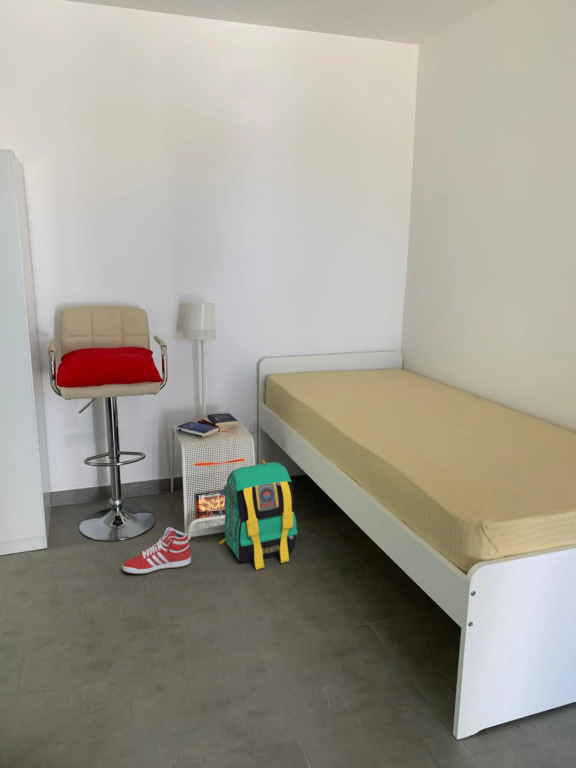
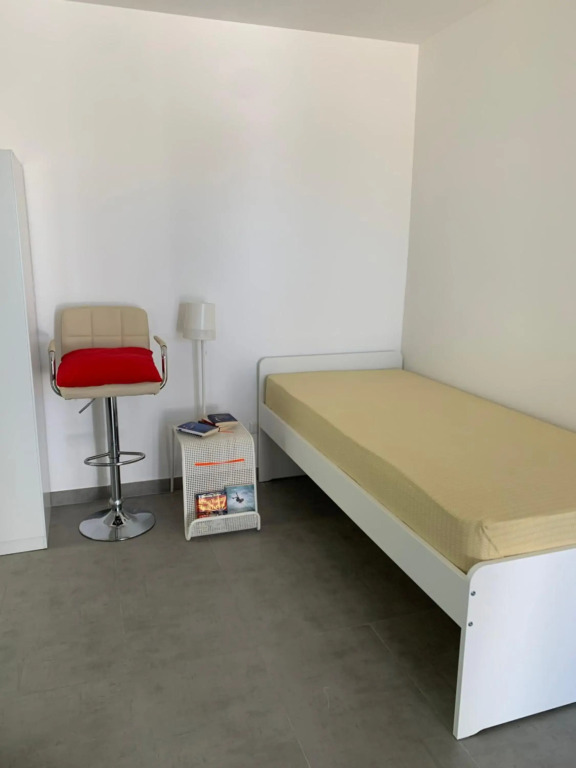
- backpack [218,458,298,571]
- sneaker [122,527,192,575]
